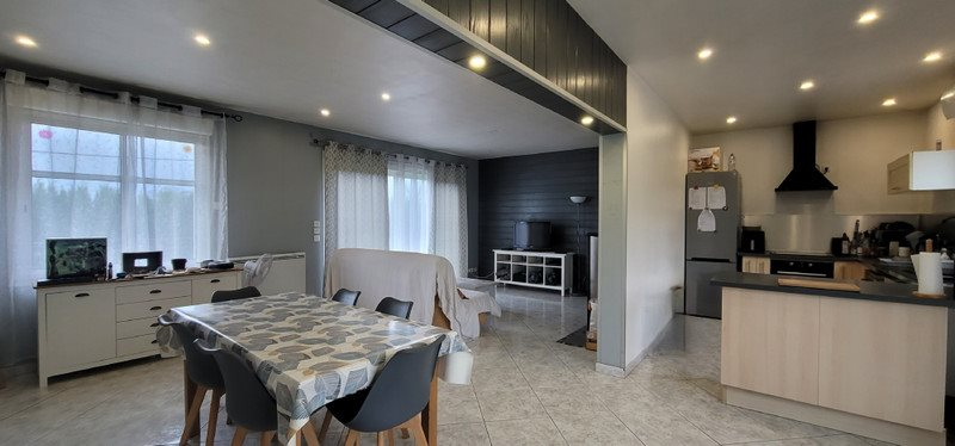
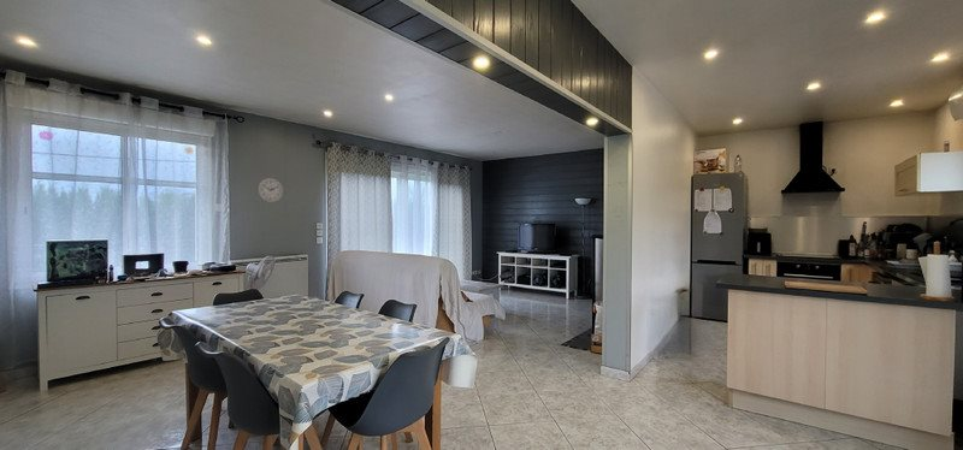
+ wall clock [256,177,284,203]
